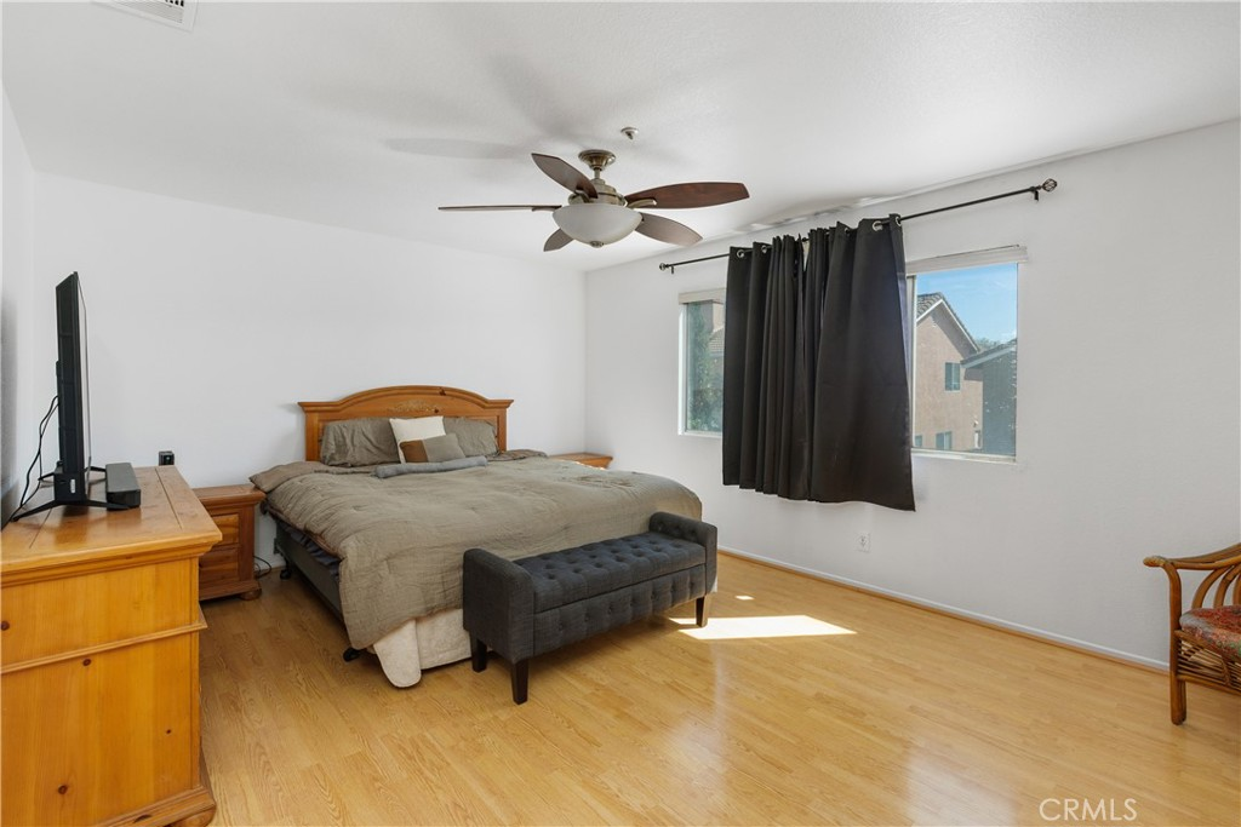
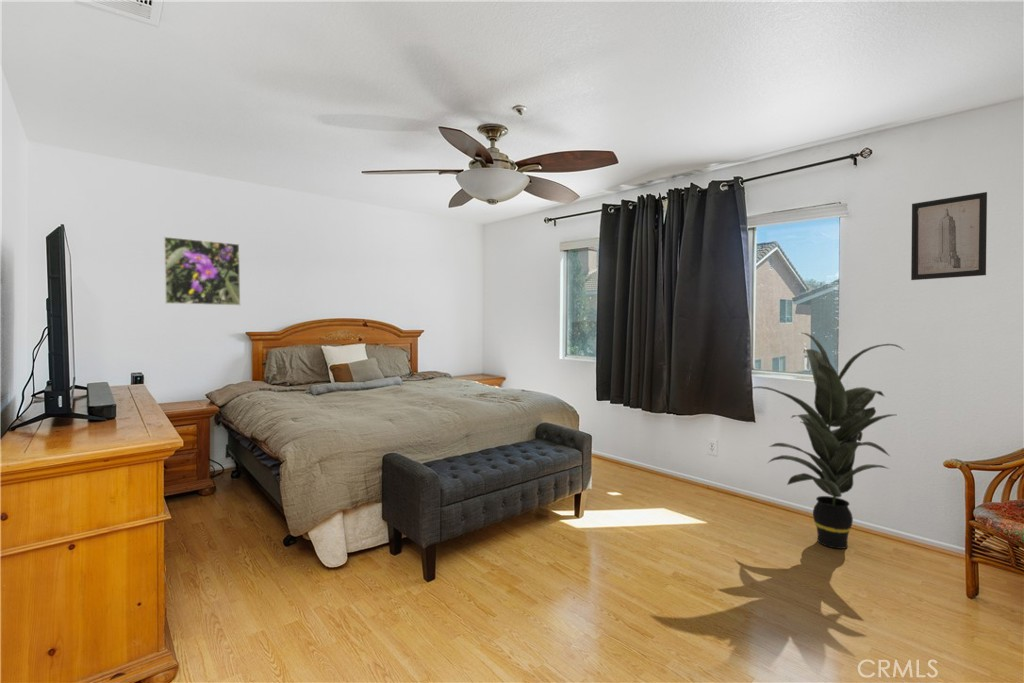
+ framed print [163,236,241,306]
+ indoor plant [747,332,906,550]
+ wall art [910,191,988,281]
